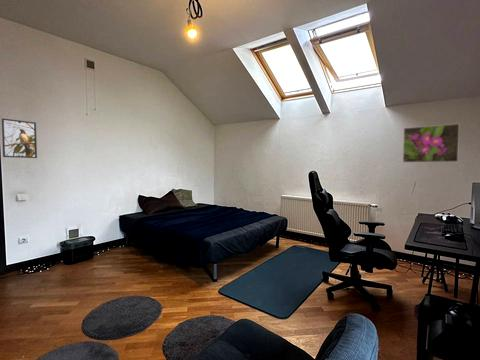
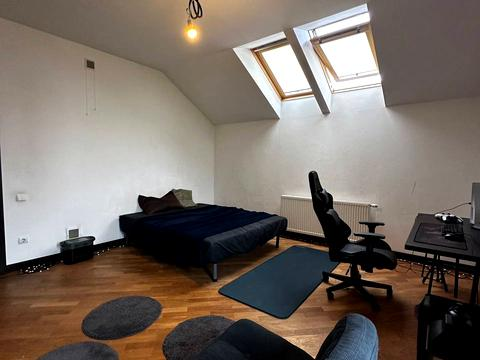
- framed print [1,117,38,159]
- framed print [402,123,460,163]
